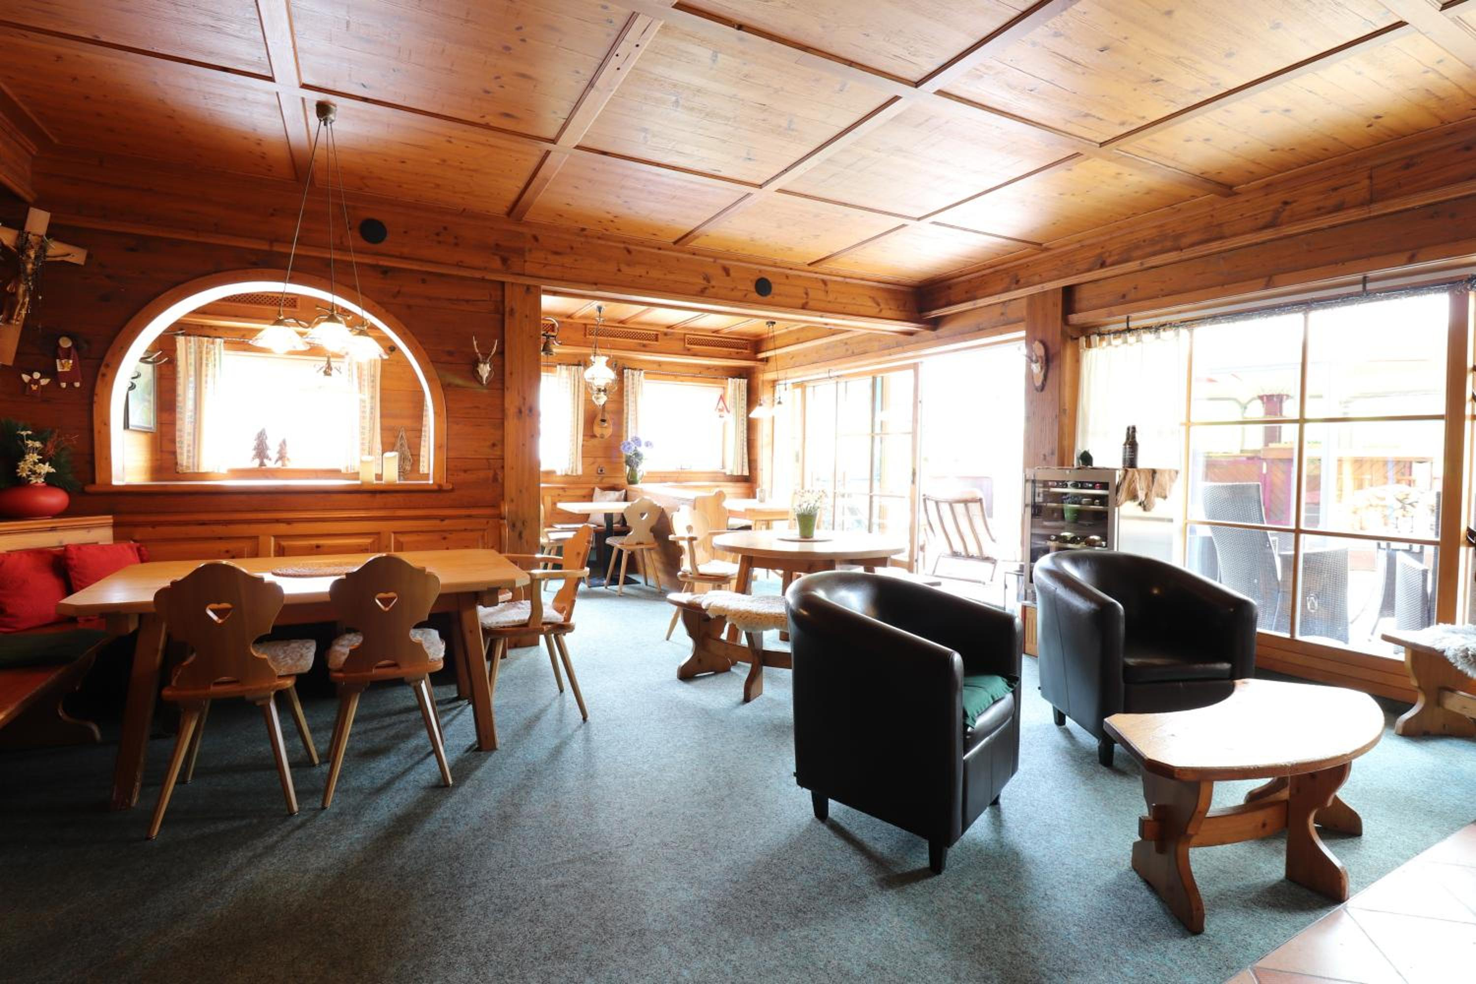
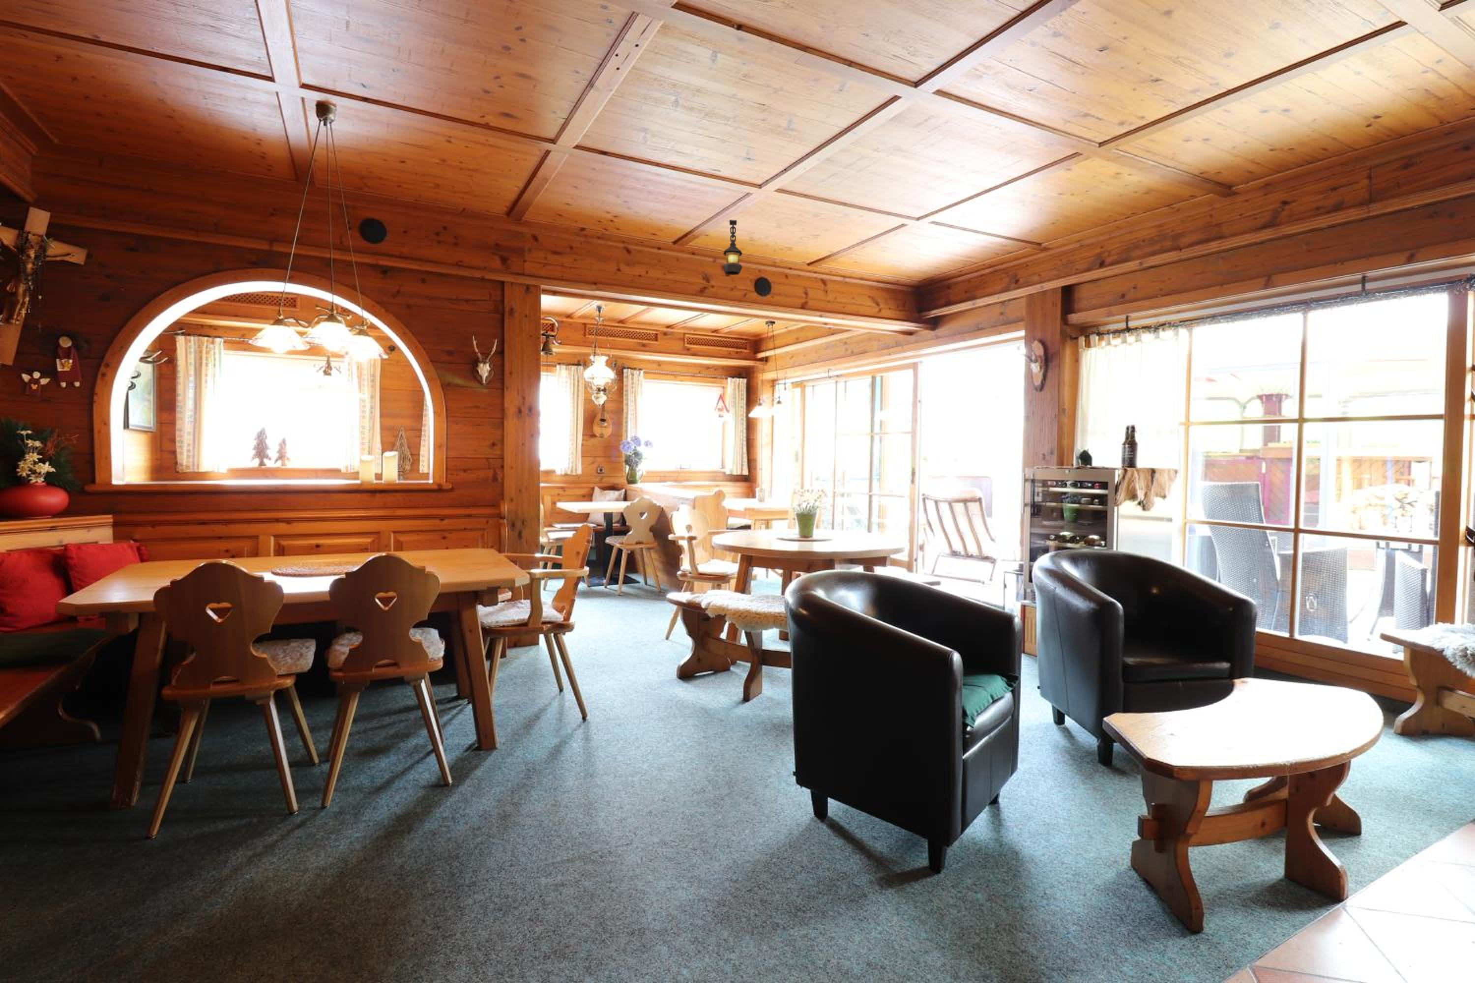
+ hanging lantern [722,219,743,275]
